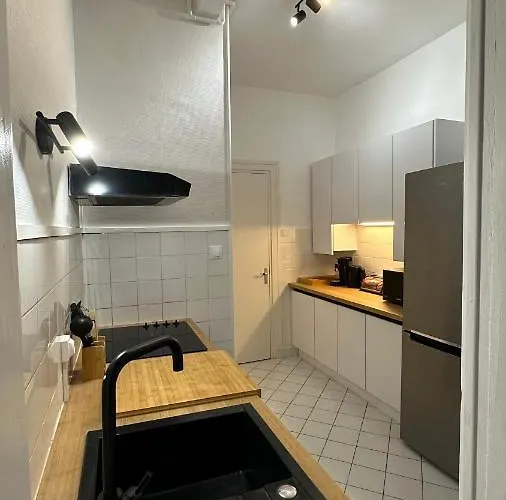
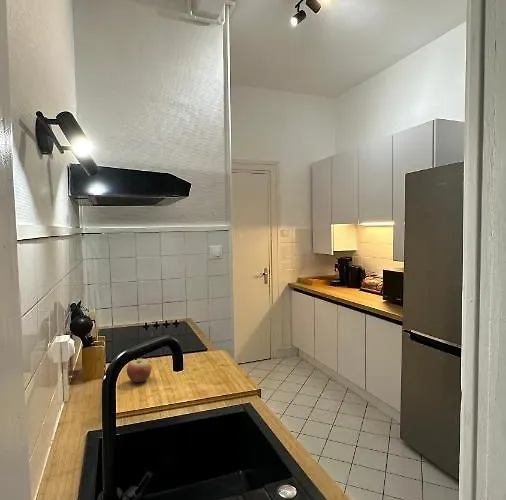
+ apple [126,358,152,383]
